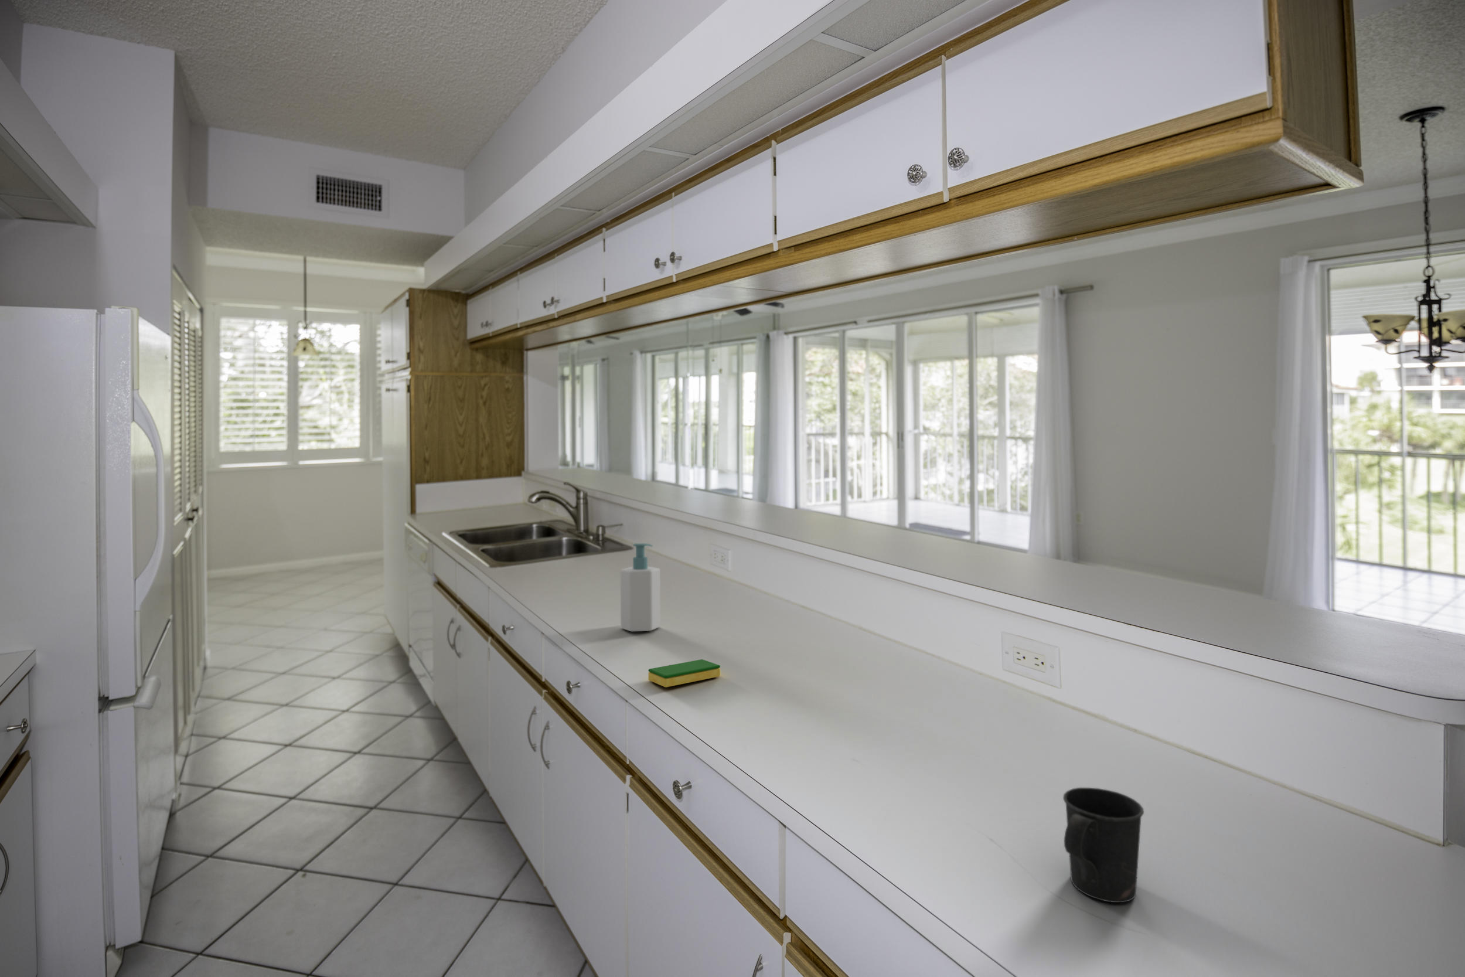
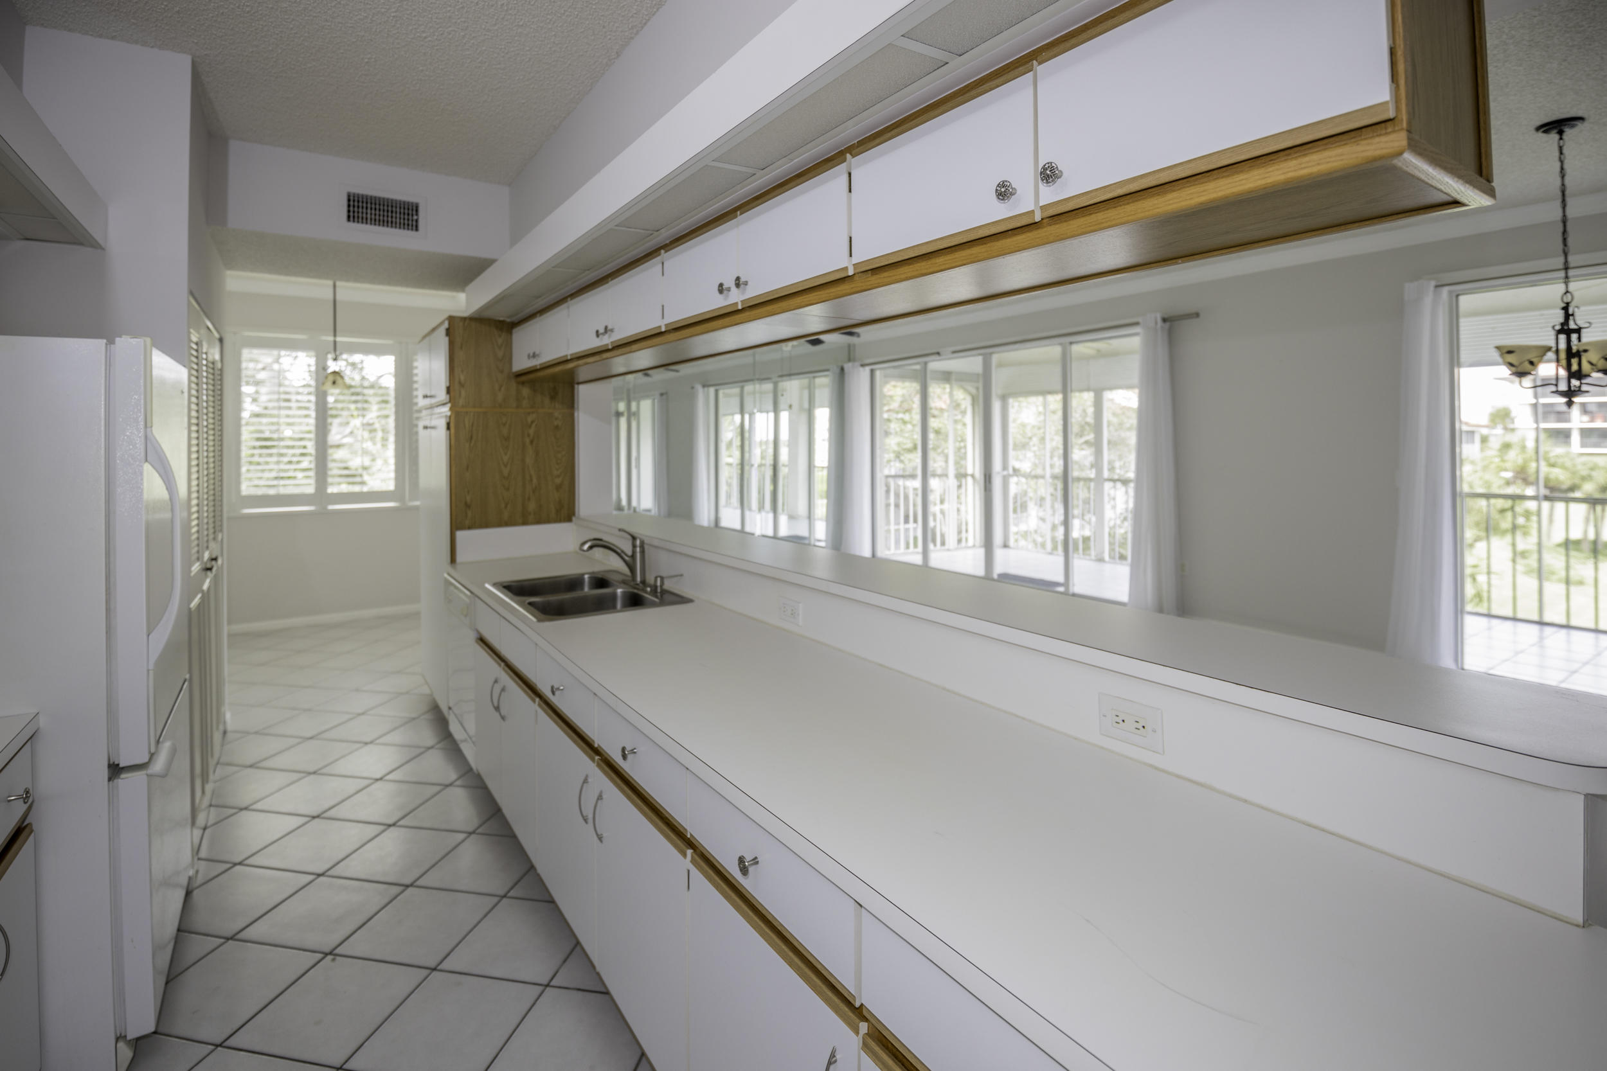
- soap bottle [620,543,661,632]
- mug [1063,787,1145,903]
- dish sponge [649,659,721,688]
